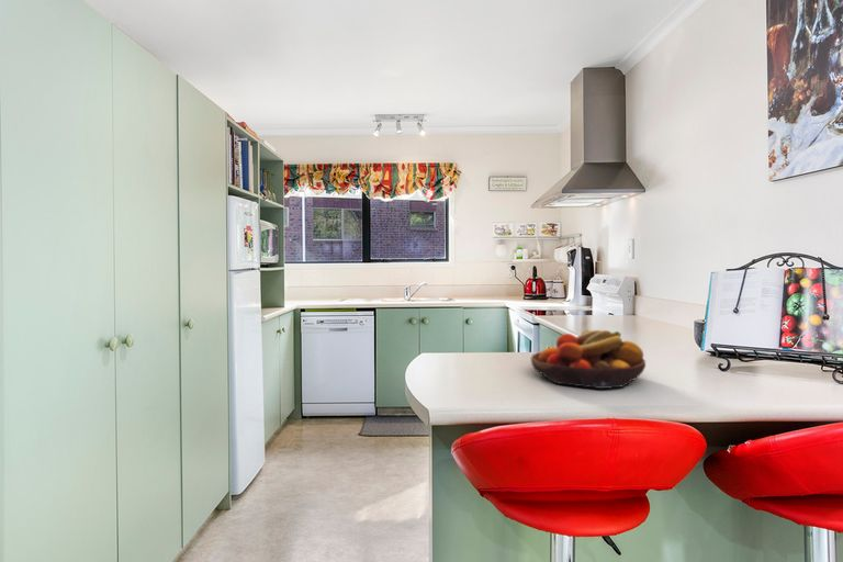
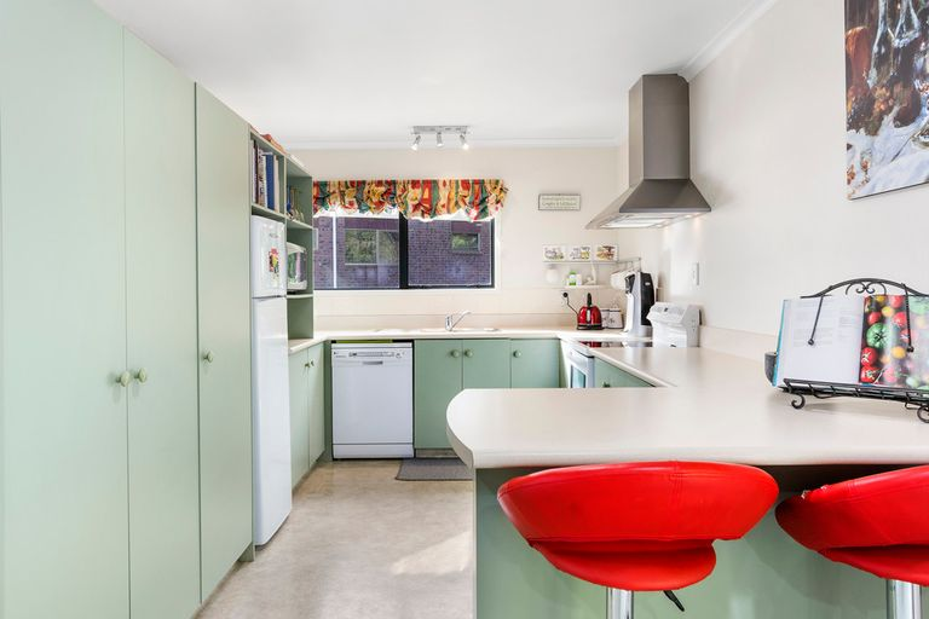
- fruit bowl [530,328,647,390]
